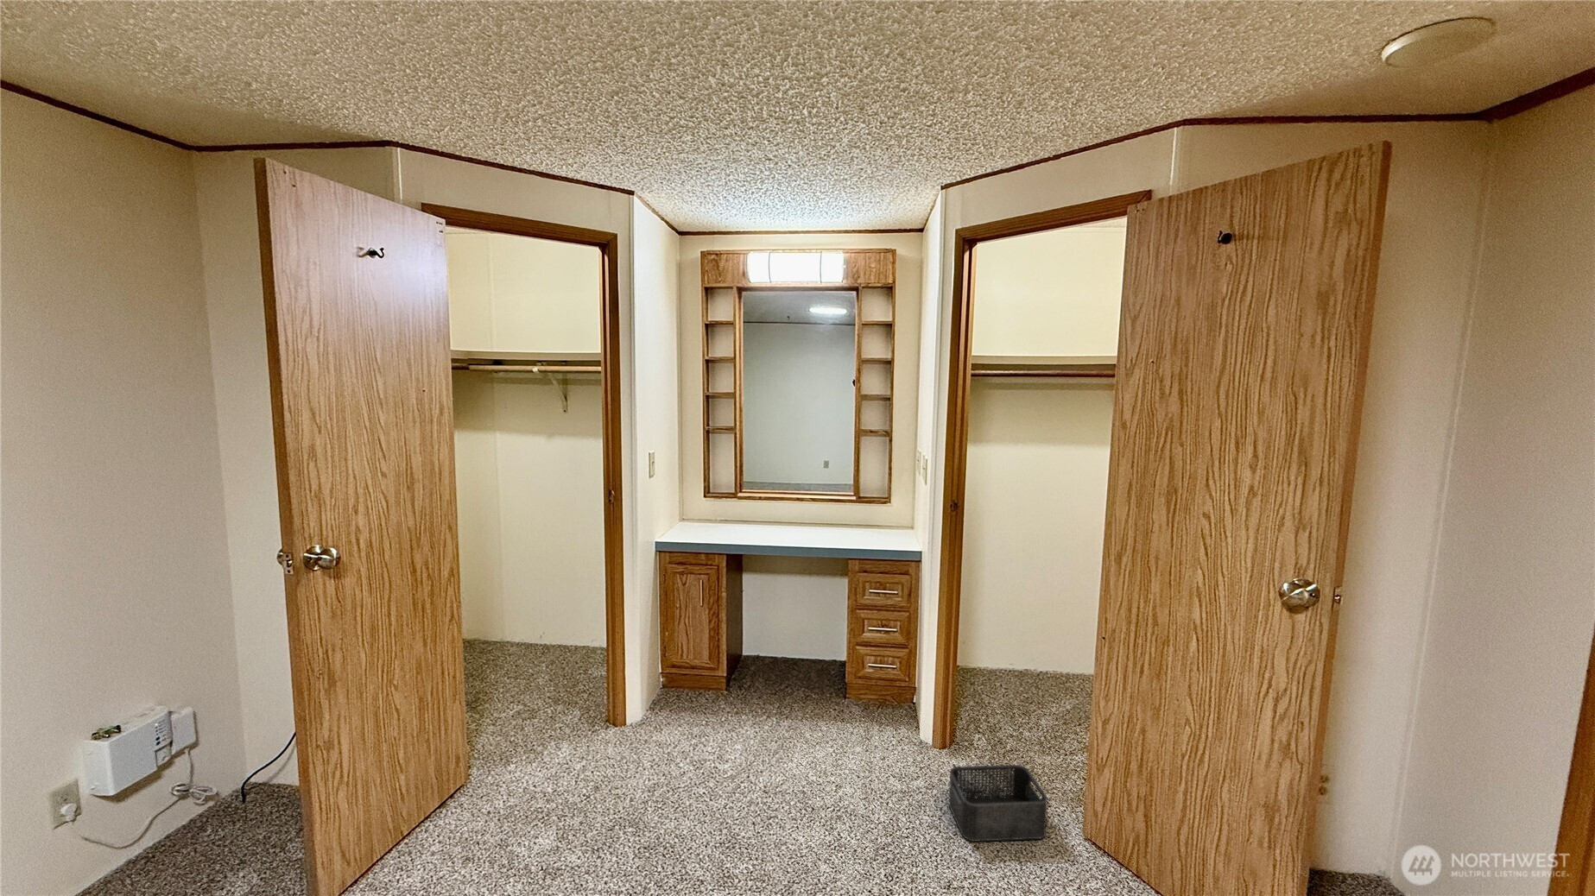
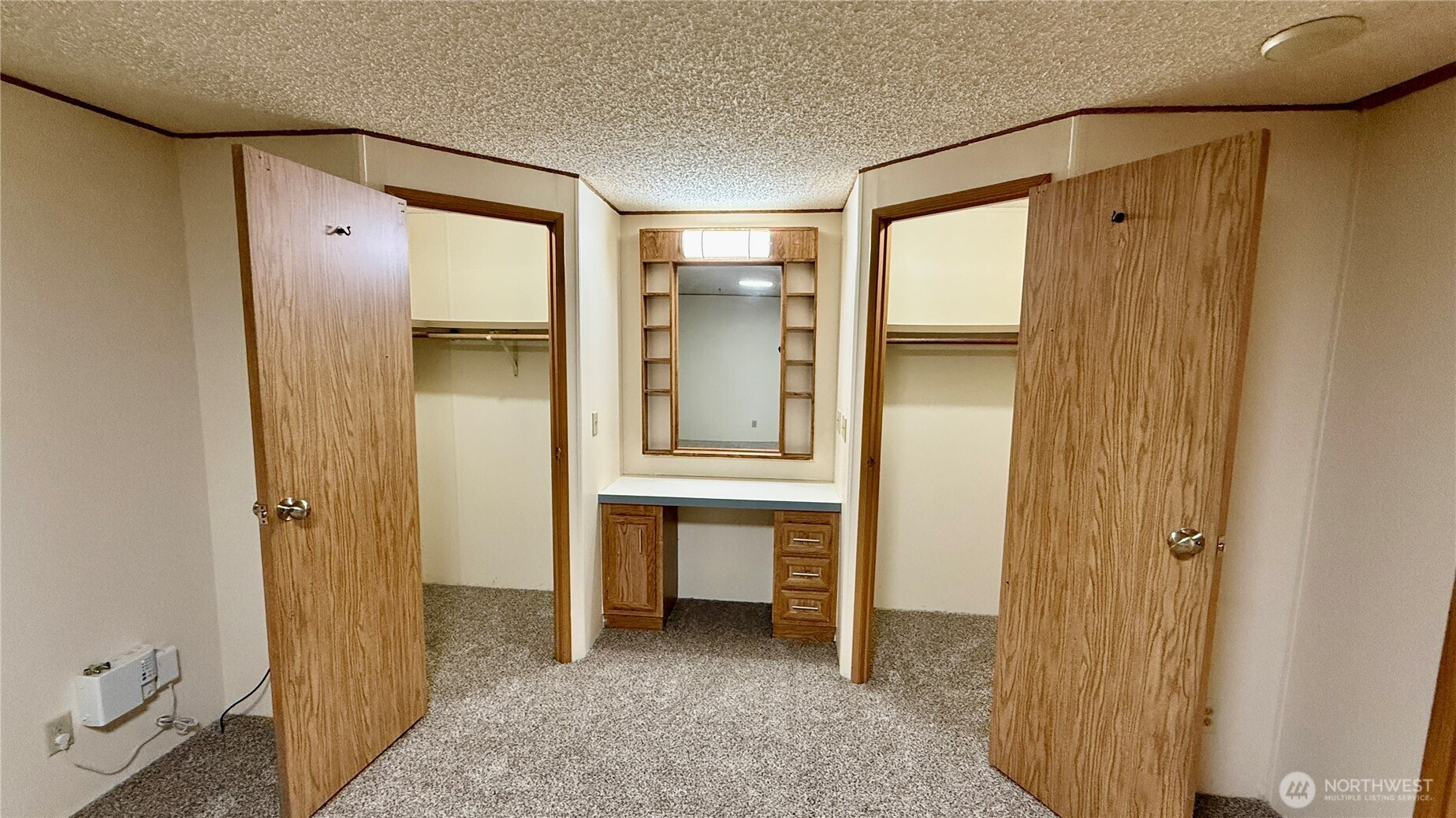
- storage bin [949,763,1048,842]
